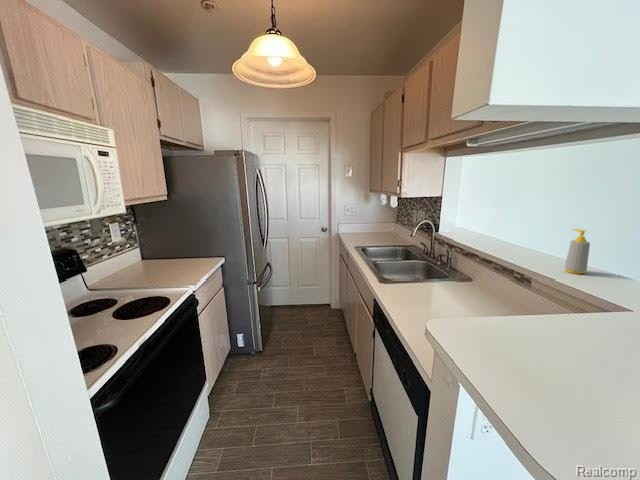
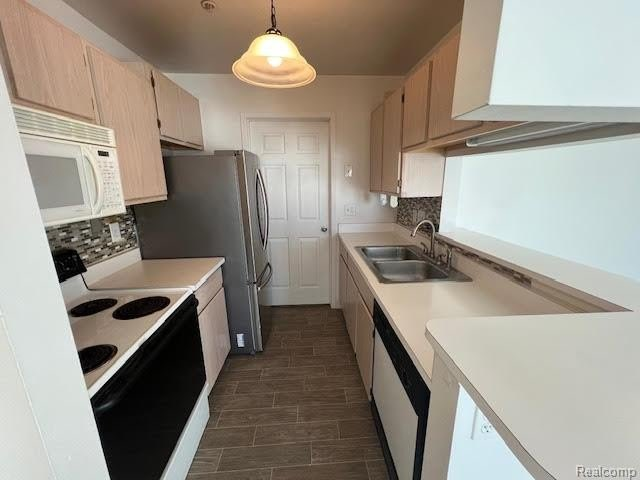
- soap bottle [564,228,591,275]
